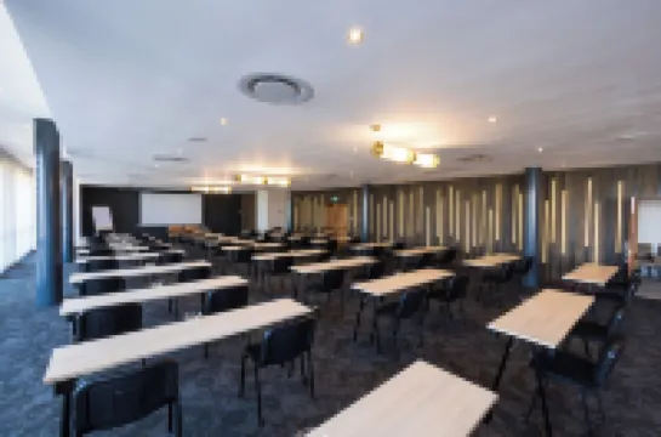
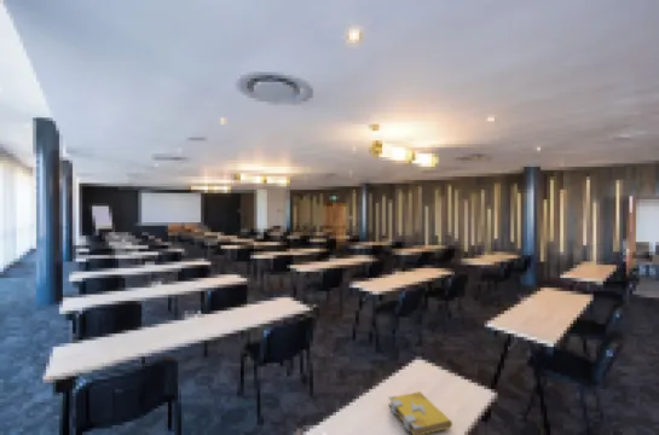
+ spell book [387,390,453,435]
